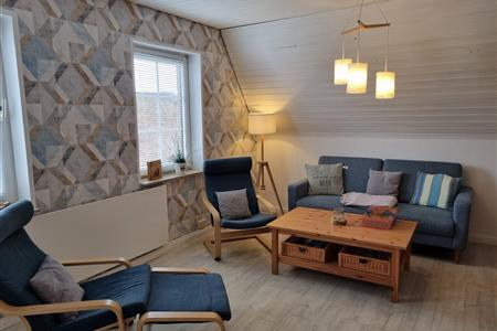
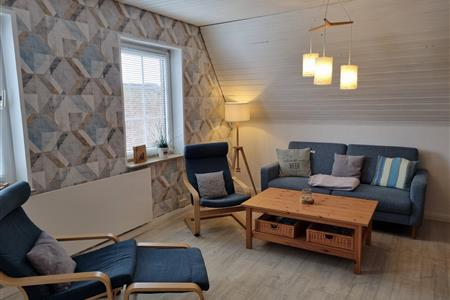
- book [359,204,400,231]
